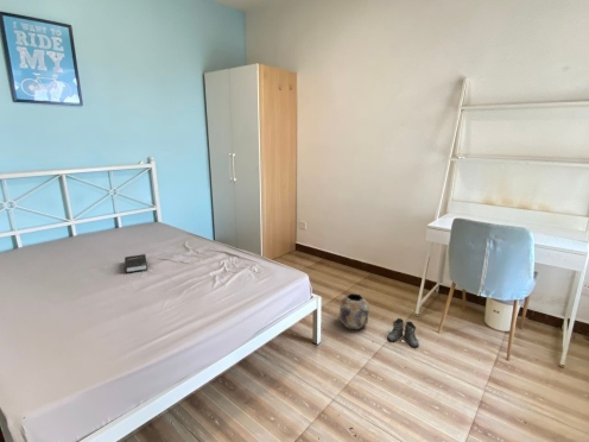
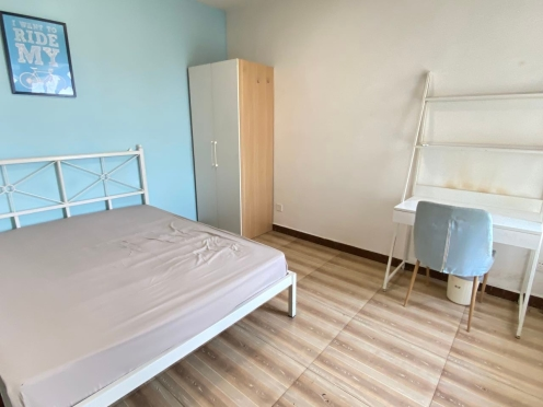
- hardback book [124,253,148,274]
- boots [386,317,420,349]
- planter [338,292,370,330]
